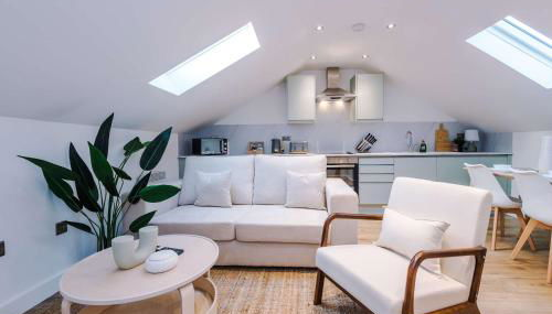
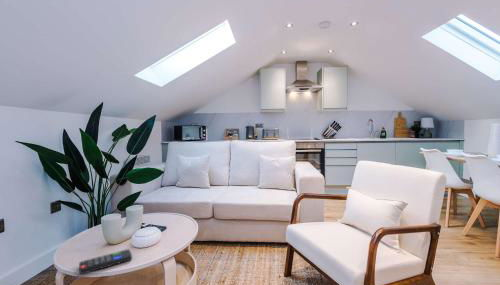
+ remote control [78,248,133,275]
